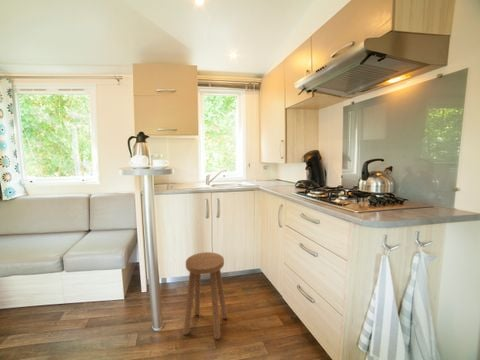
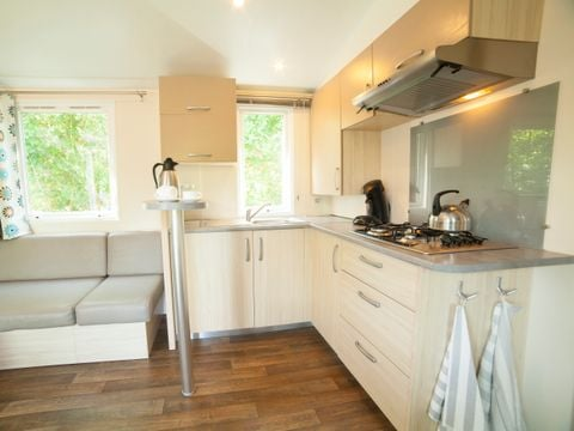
- stool [182,251,228,340]
